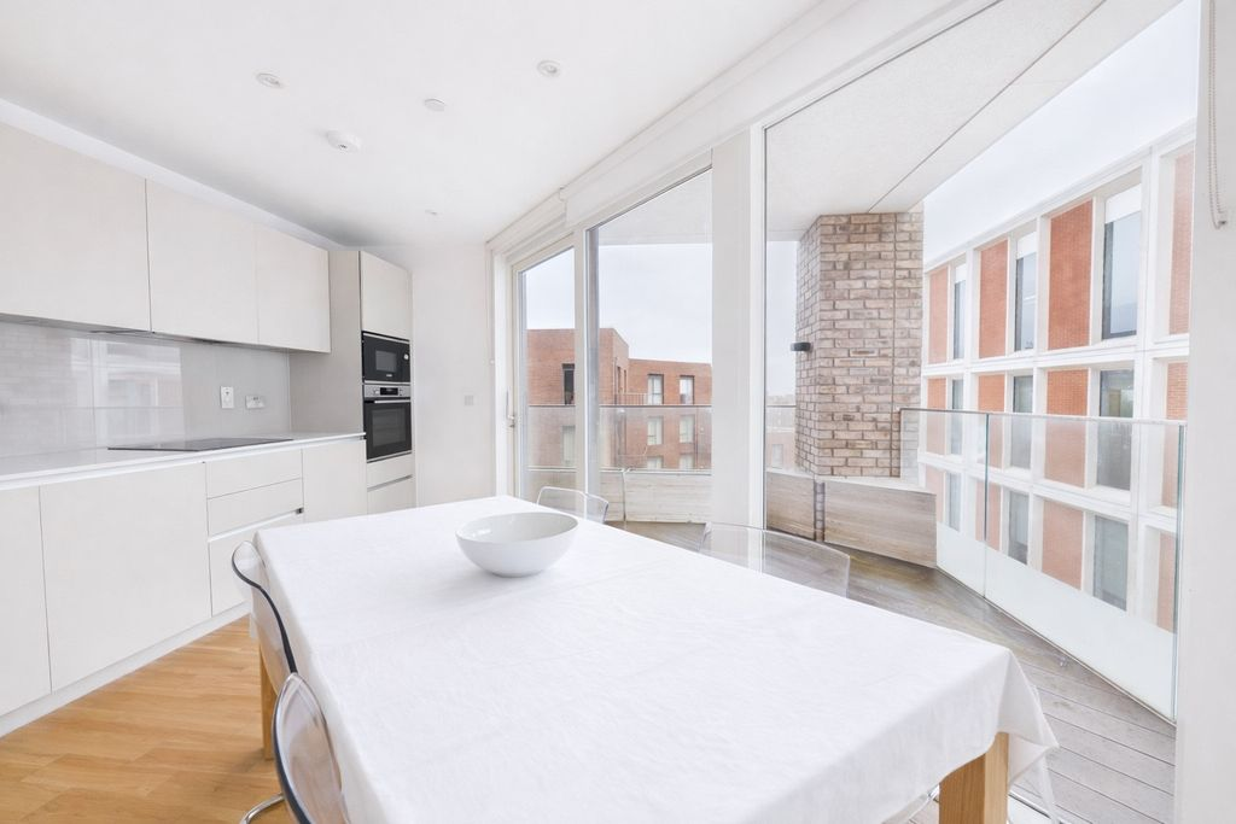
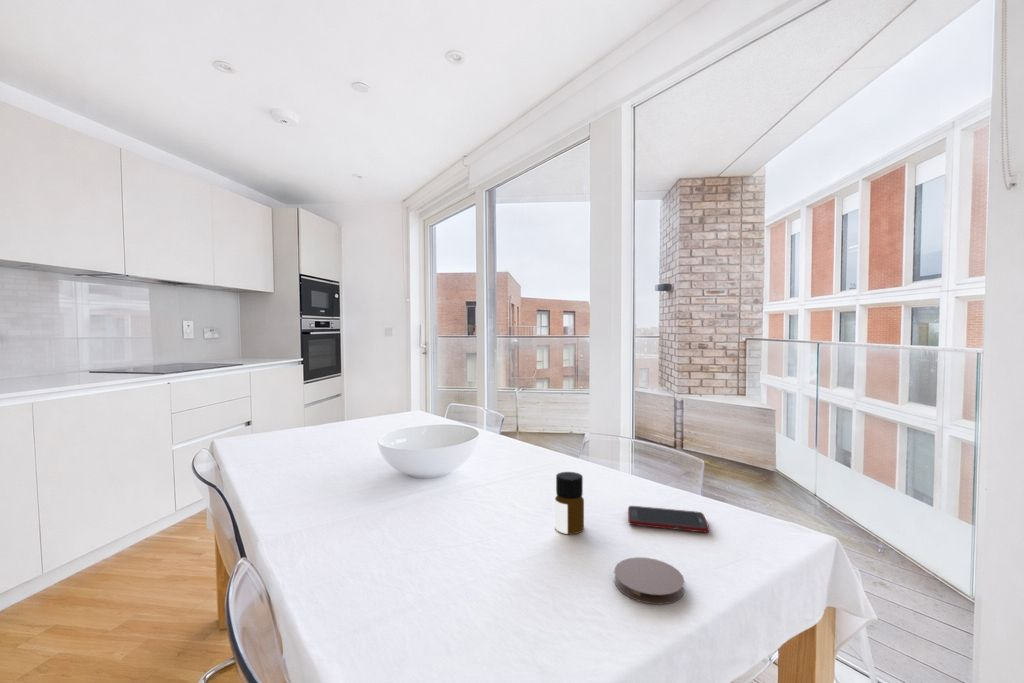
+ bottle [554,471,585,535]
+ cell phone [627,505,710,533]
+ coaster [614,556,685,605]
